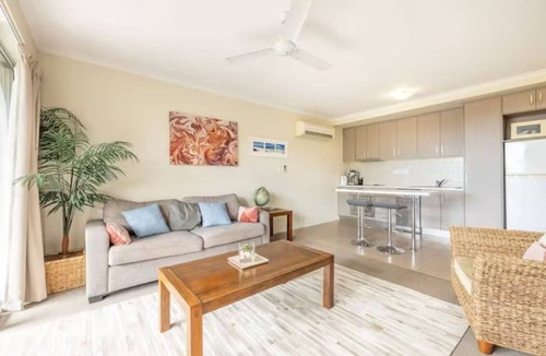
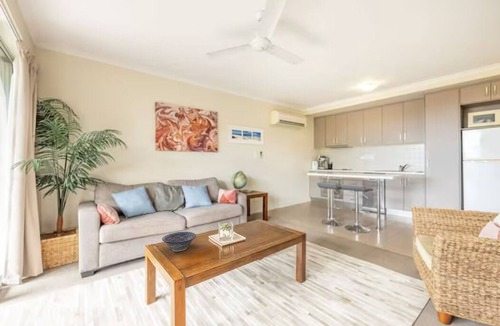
+ decorative bowl [161,231,197,253]
